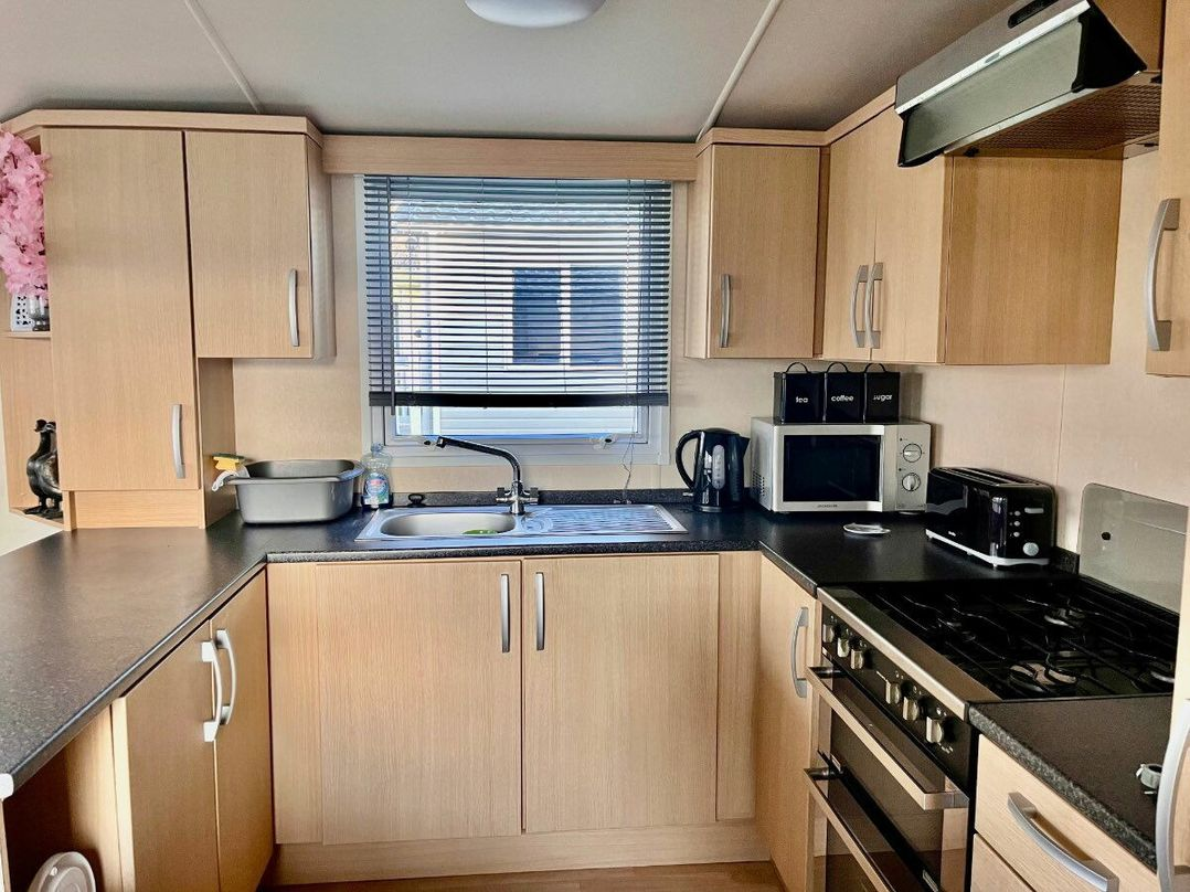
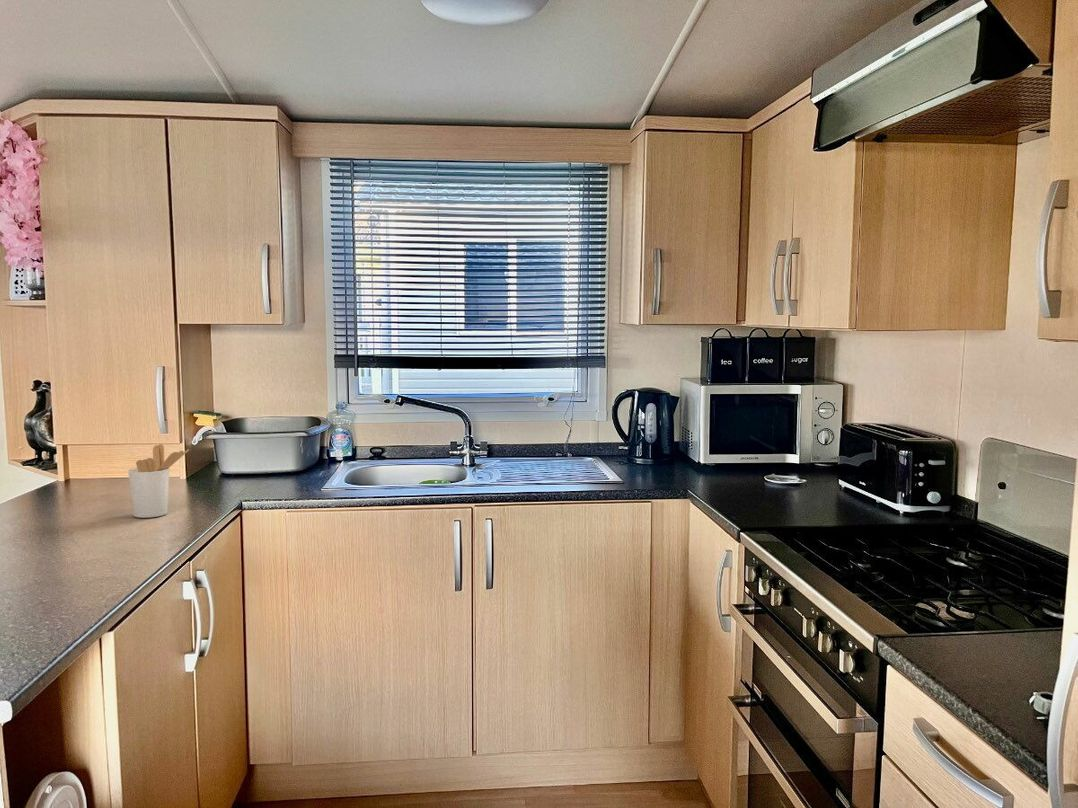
+ utensil holder [127,443,190,519]
